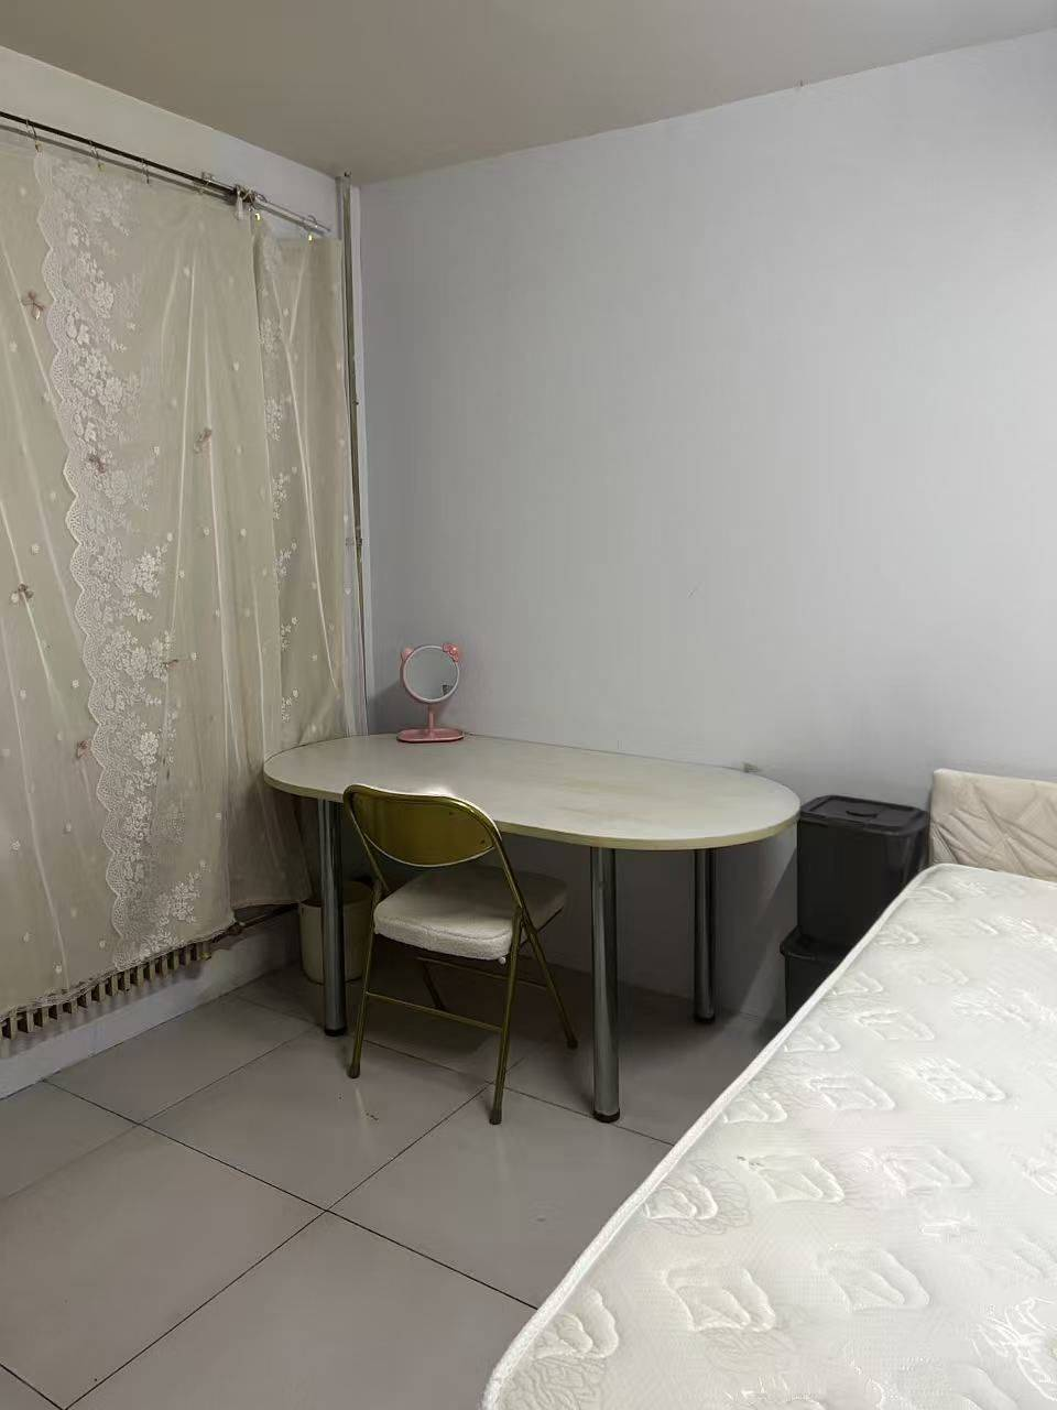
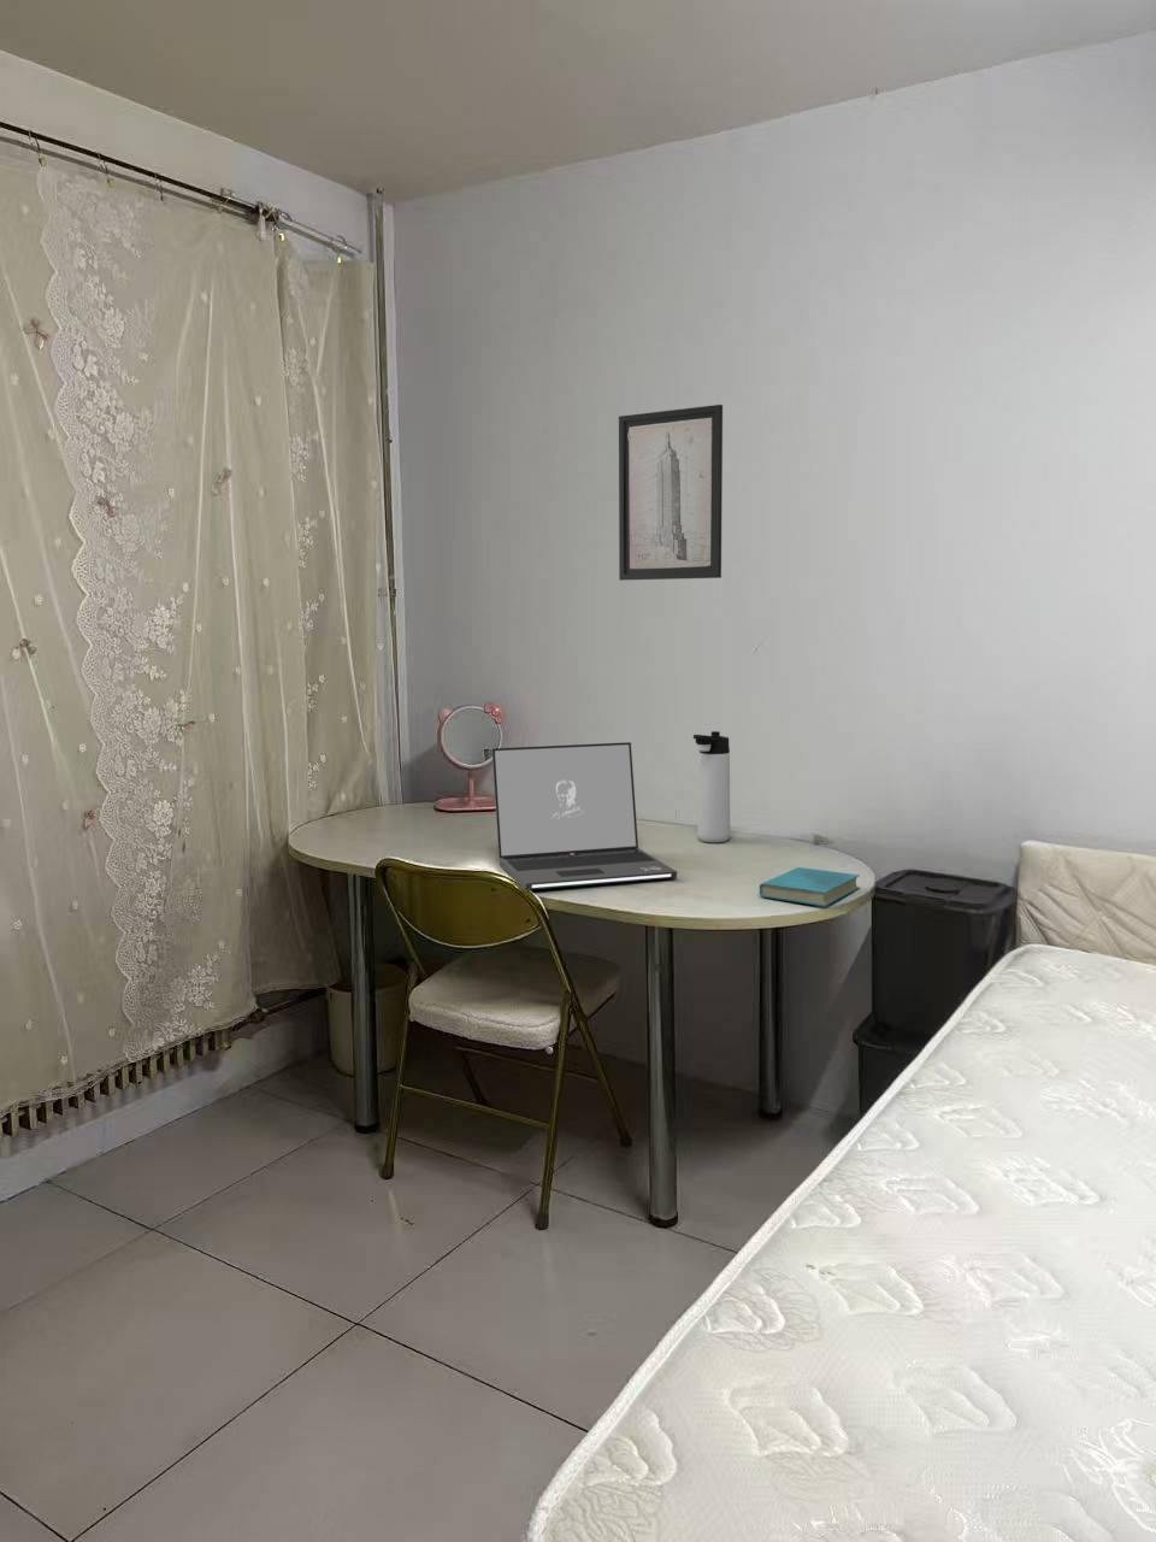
+ thermos bottle [692,730,731,844]
+ book [759,866,861,907]
+ laptop [492,741,678,891]
+ wall art [618,403,724,582]
